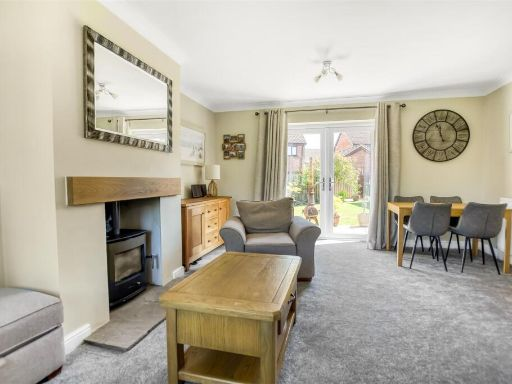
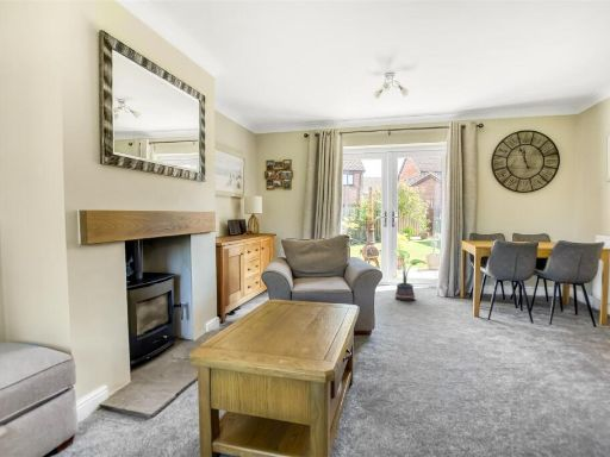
+ potted plant [392,248,428,301]
